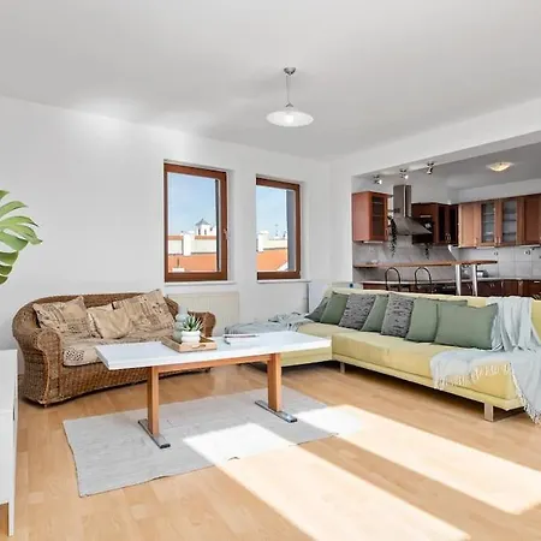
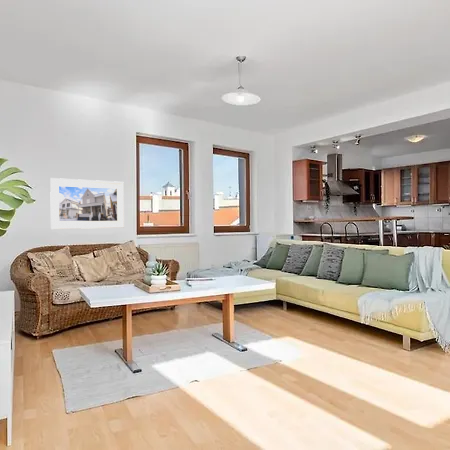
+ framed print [49,177,125,230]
